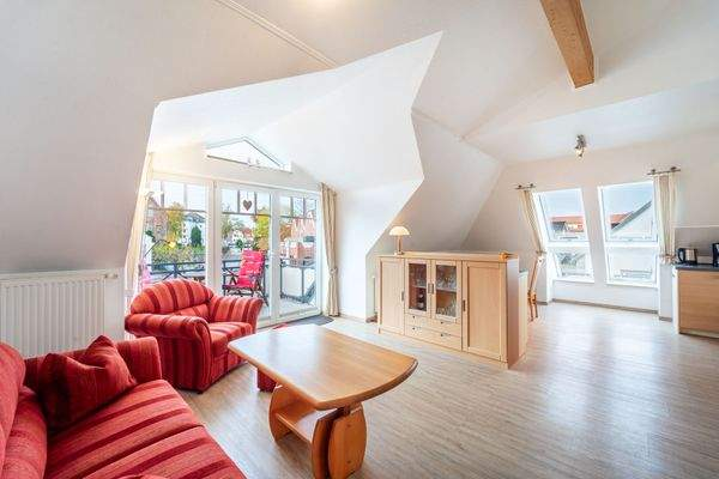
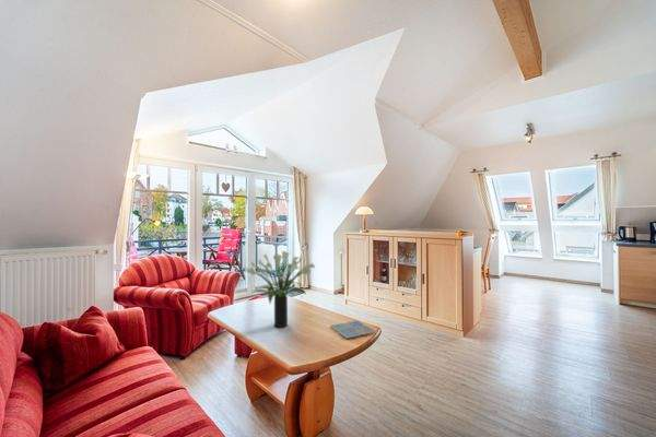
+ potted plant [245,250,316,329]
+ drink coaster [329,319,377,340]
